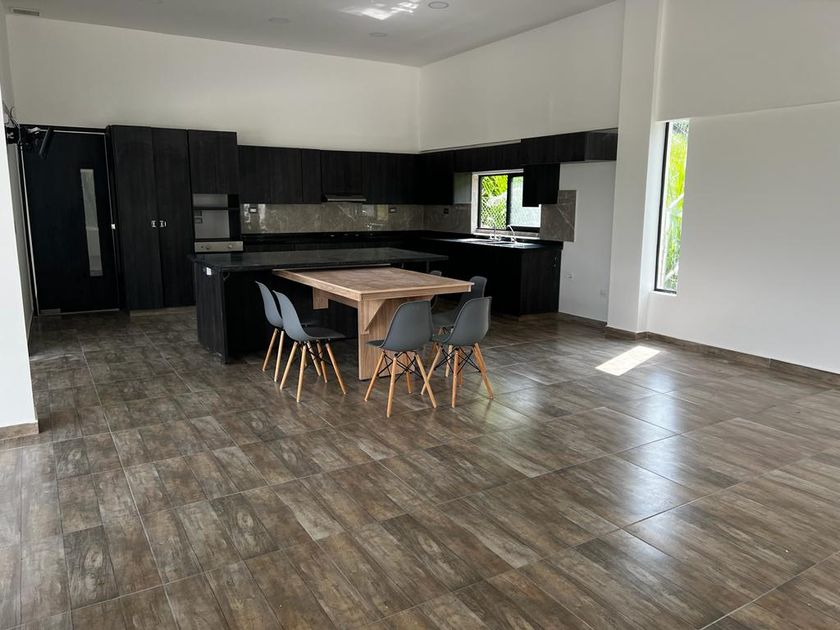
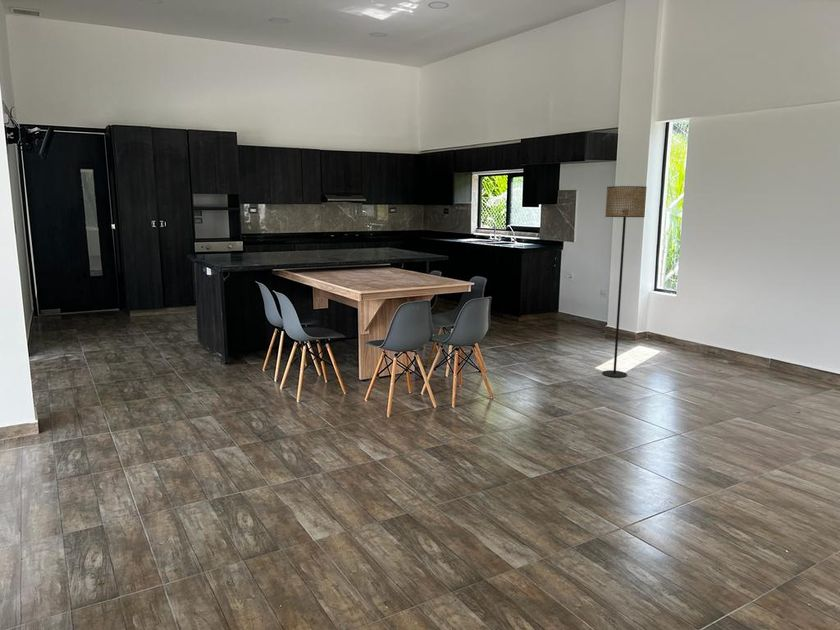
+ floor lamp [601,185,647,378]
